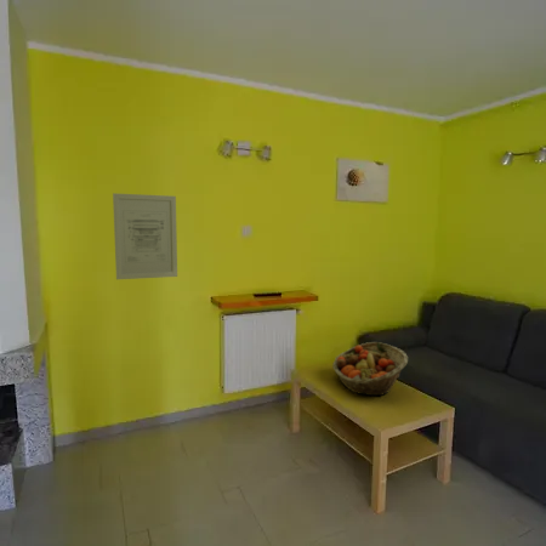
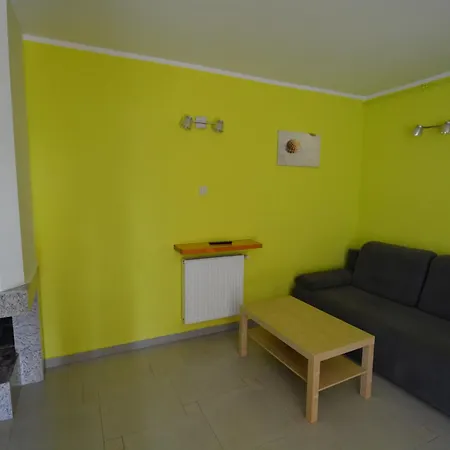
- wall art [112,192,178,280]
- fruit basket [331,341,409,397]
